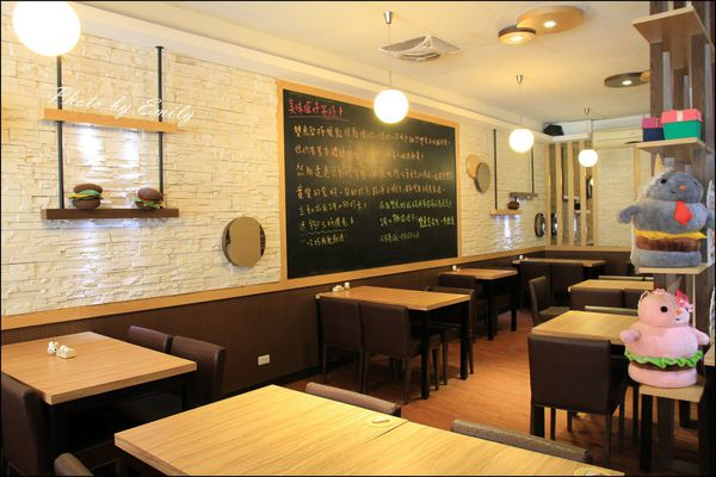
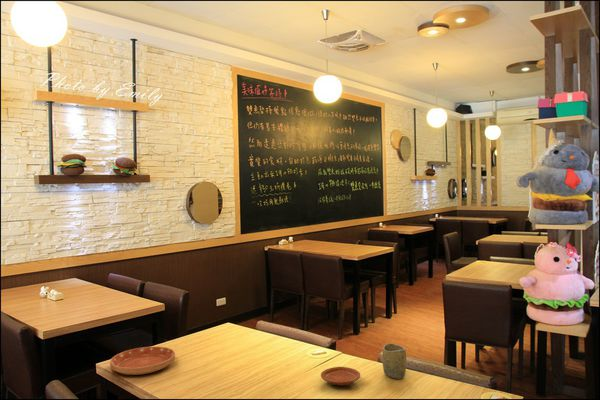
+ saucer [109,346,176,376]
+ cup [381,342,407,380]
+ plate [320,366,361,386]
